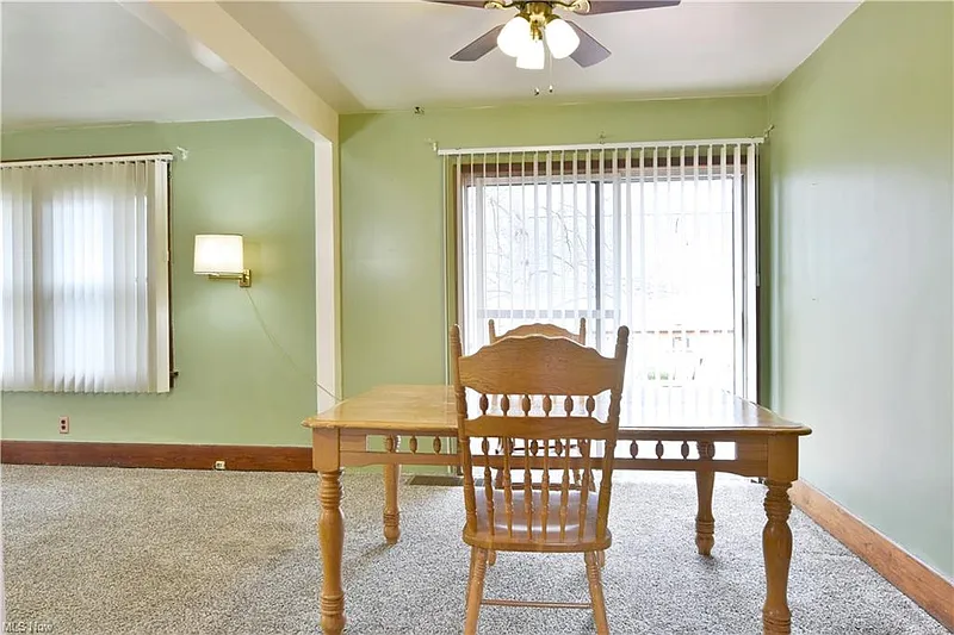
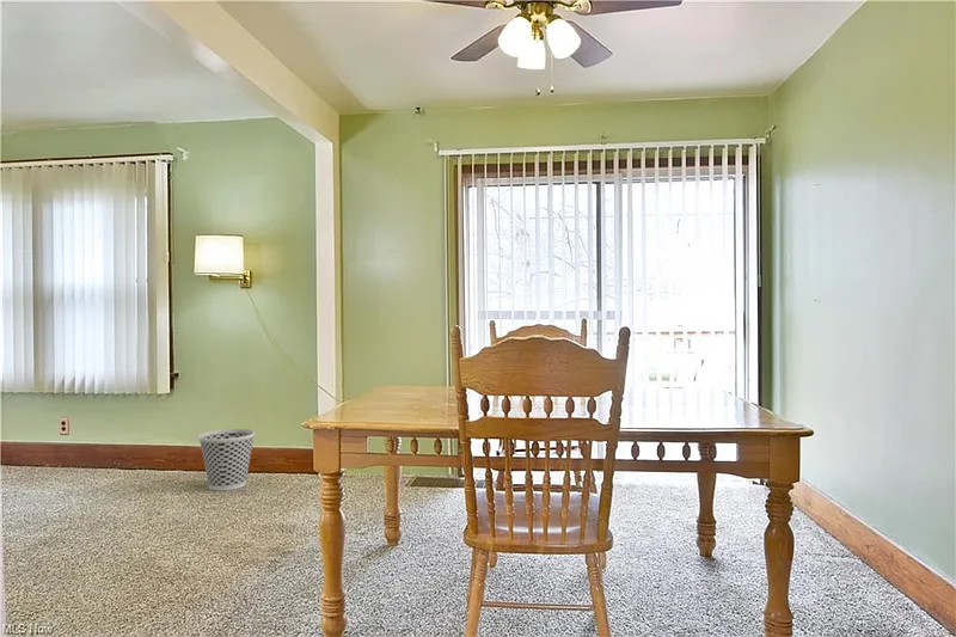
+ wastebasket [197,428,257,492]
